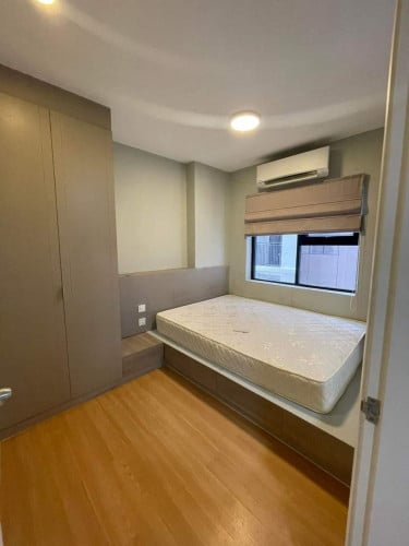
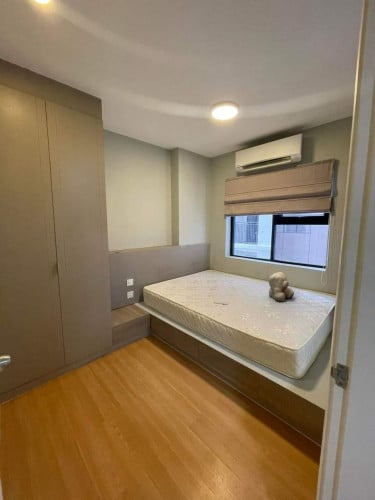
+ teddy bear [268,271,295,303]
